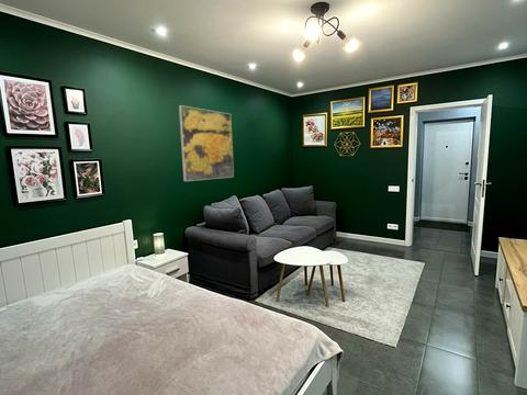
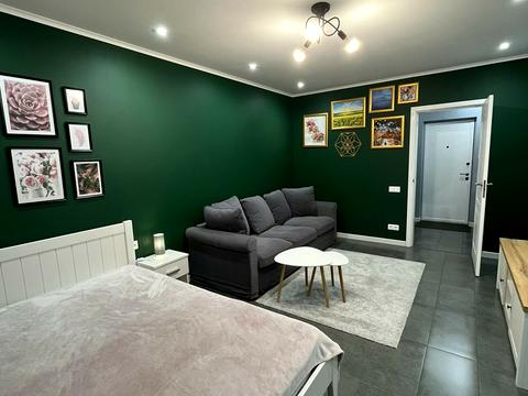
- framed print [178,104,235,182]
